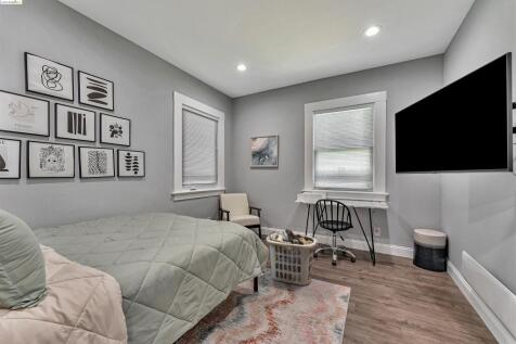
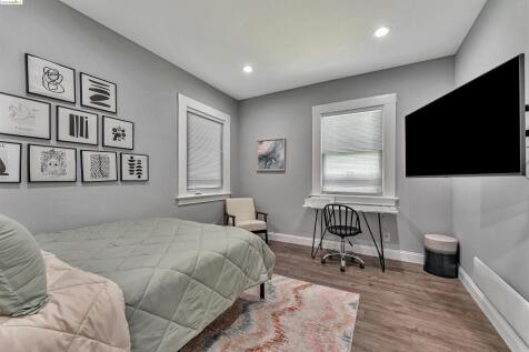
- clothes hamper [266,228,318,286]
